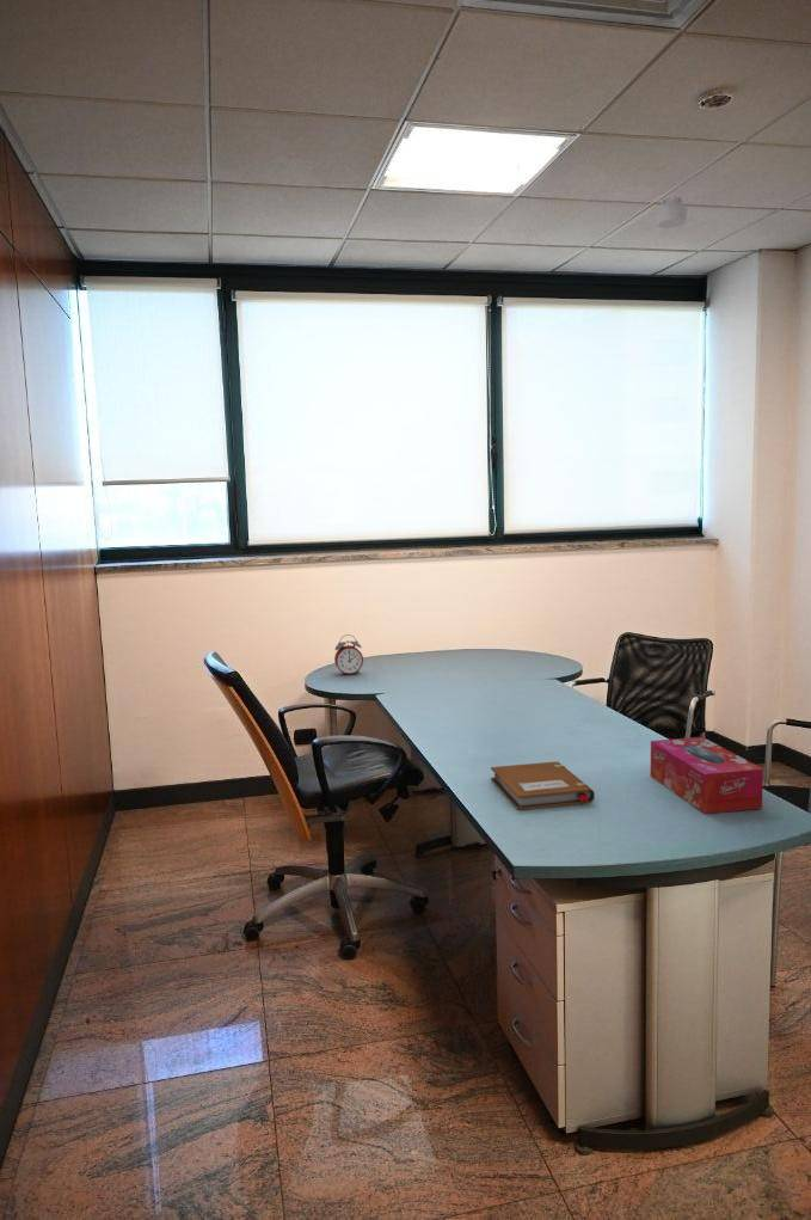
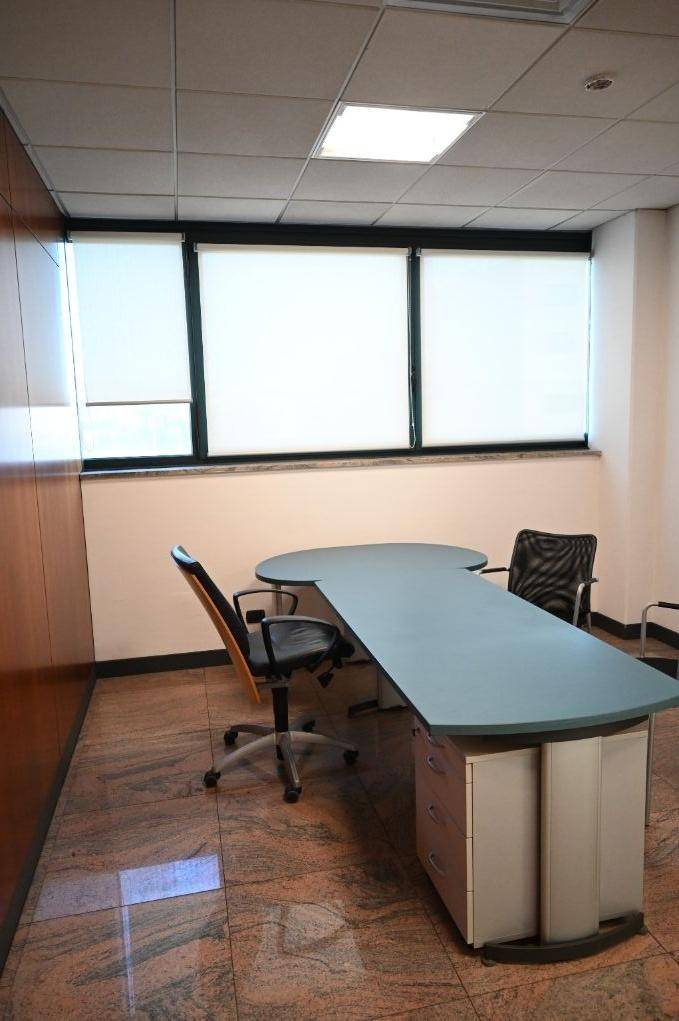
- smoke detector [656,196,688,229]
- alarm clock [333,633,364,676]
- tissue box [650,736,764,815]
- notebook [490,760,596,811]
